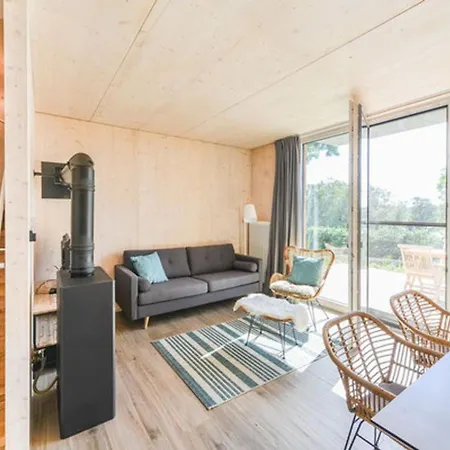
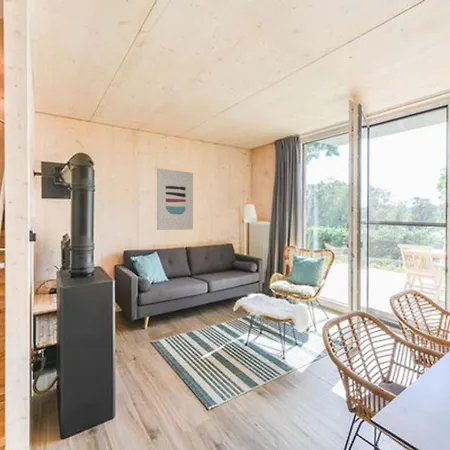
+ wall art [156,167,194,231]
